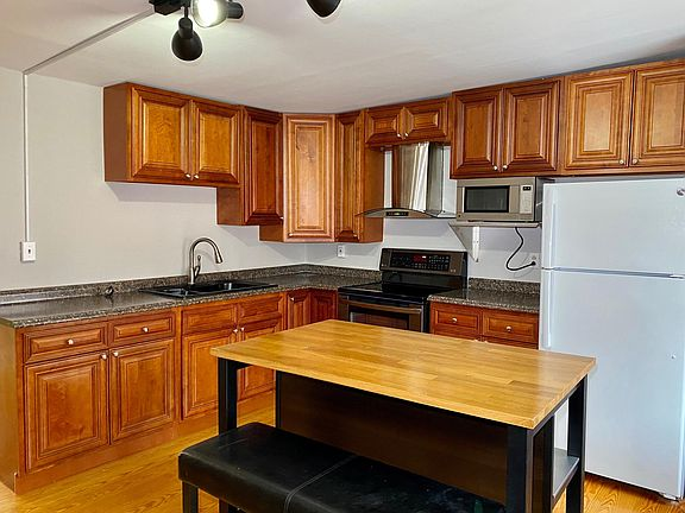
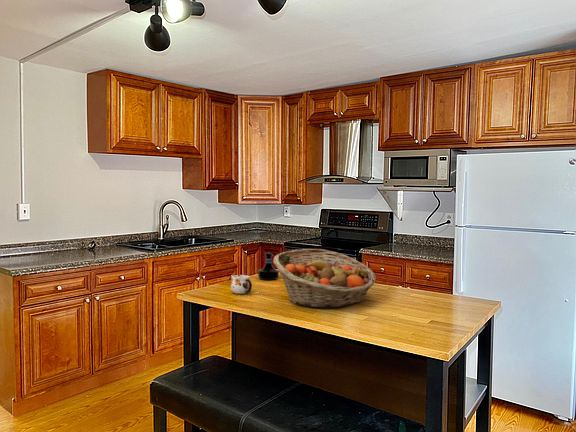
+ tequila bottle [257,252,280,281]
+ mug [230,273,253,295]
+ fruit basket [272,248,377,309]
